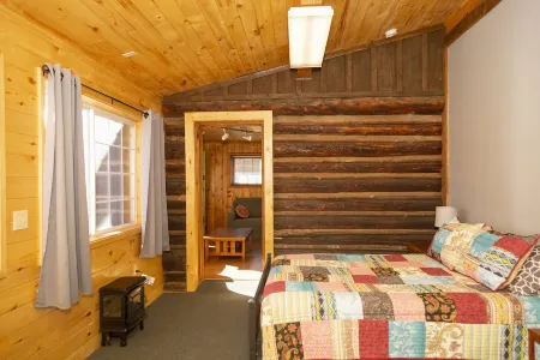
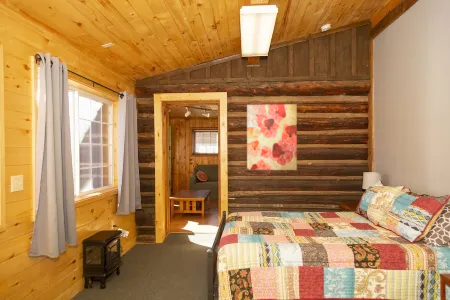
+ wall art [246,103,298,171]
